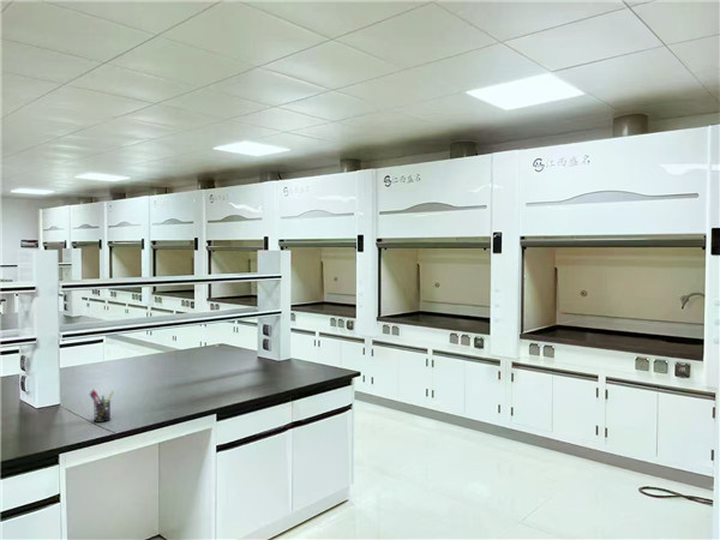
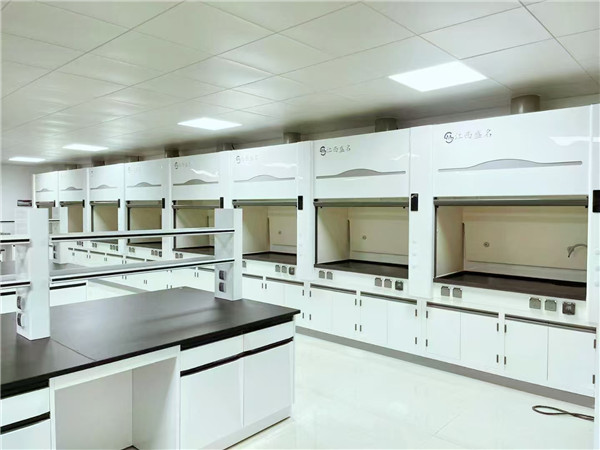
- pen holder [89,388,115,424]
